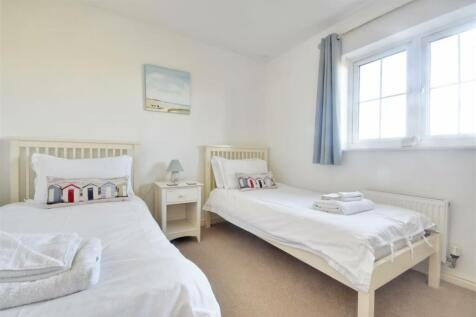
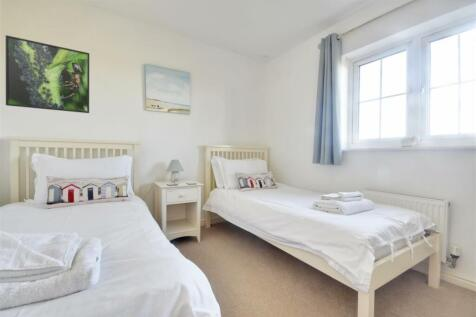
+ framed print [5,34,90,114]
